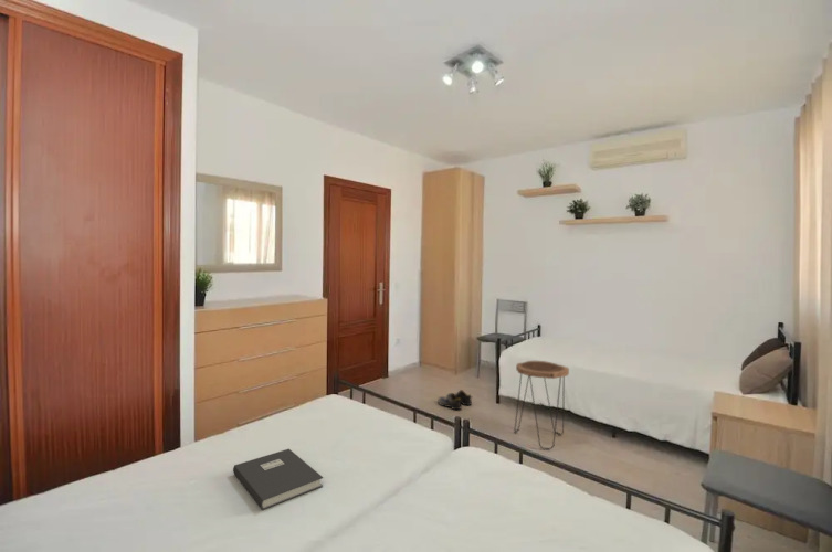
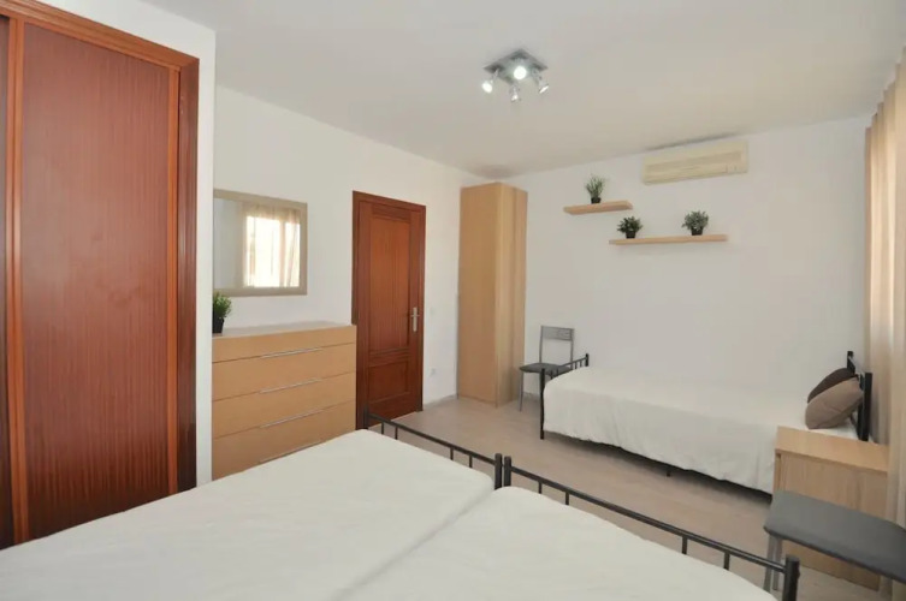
- side table [513,360,570,450]
- book [232,448,324,511]
- shoe [436,389,473,411]
